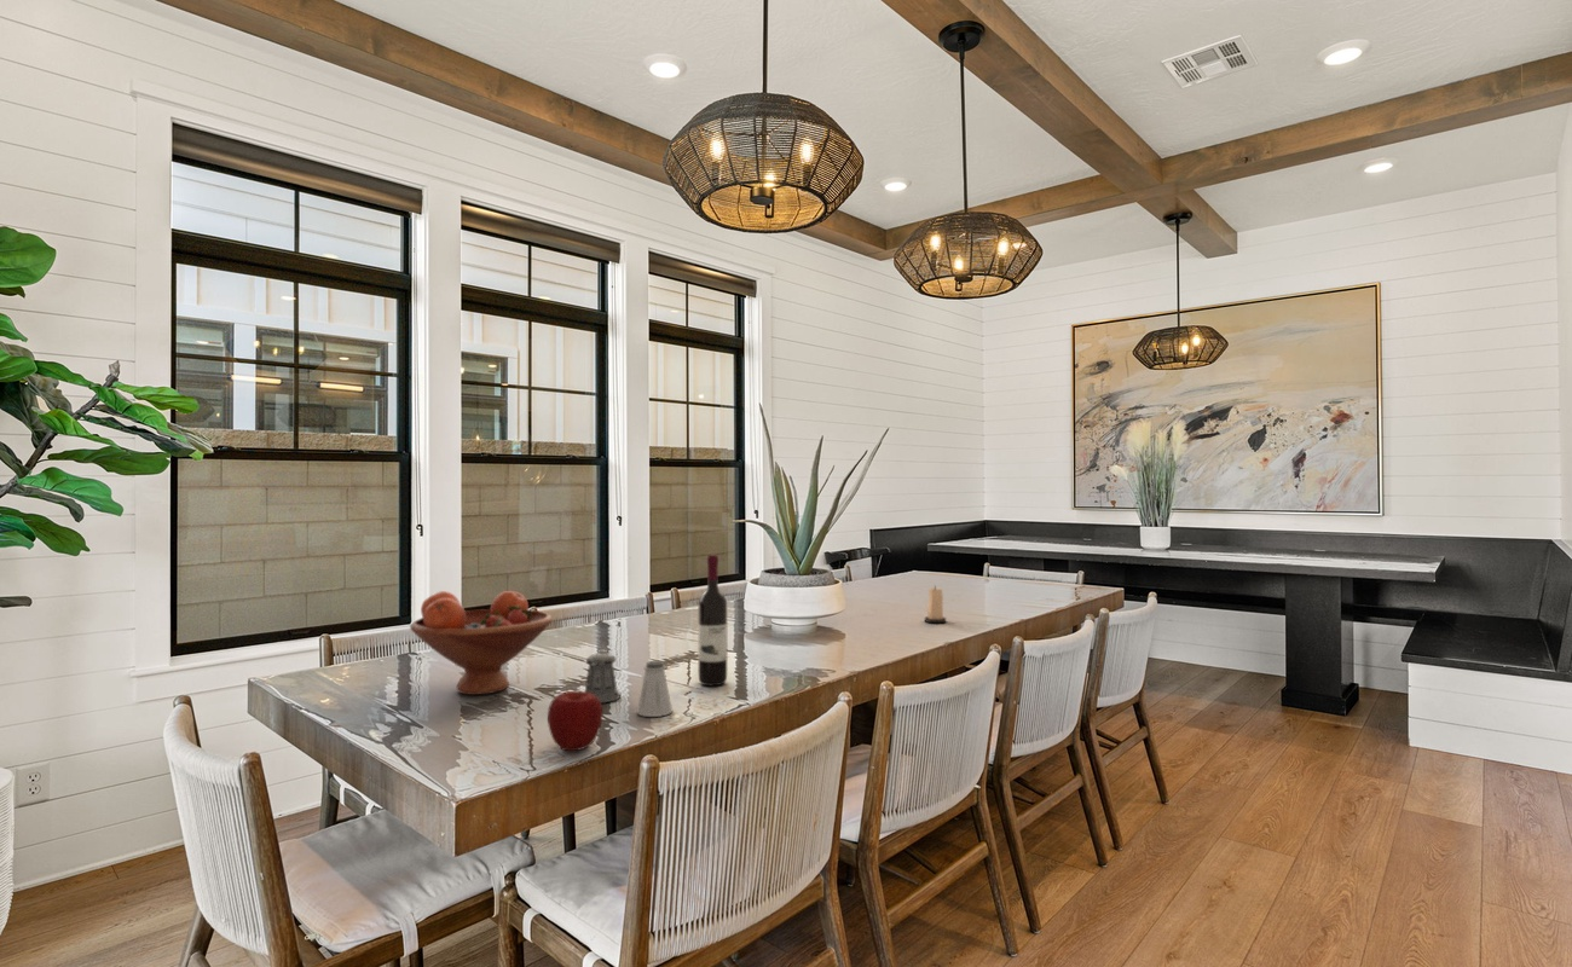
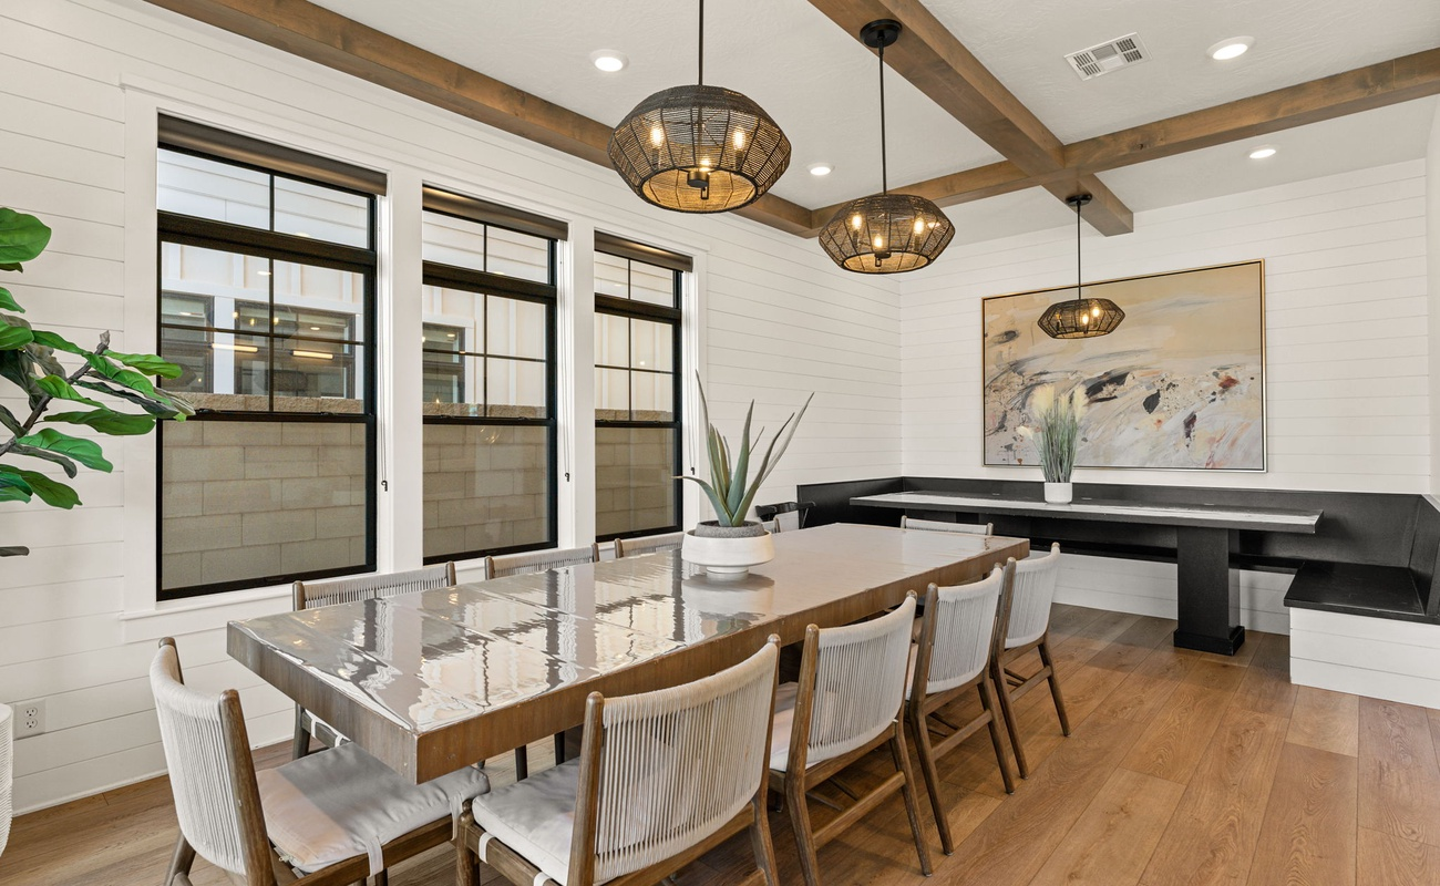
- pepper shaker [584,649,622,703]
- wine bottle [698,554,728,687]
- saltshaker [636,660,674,718]
- candle [924,584,947,624]
- apple [547,690,603,752]
- fruit bowl [409,590,554,696]
